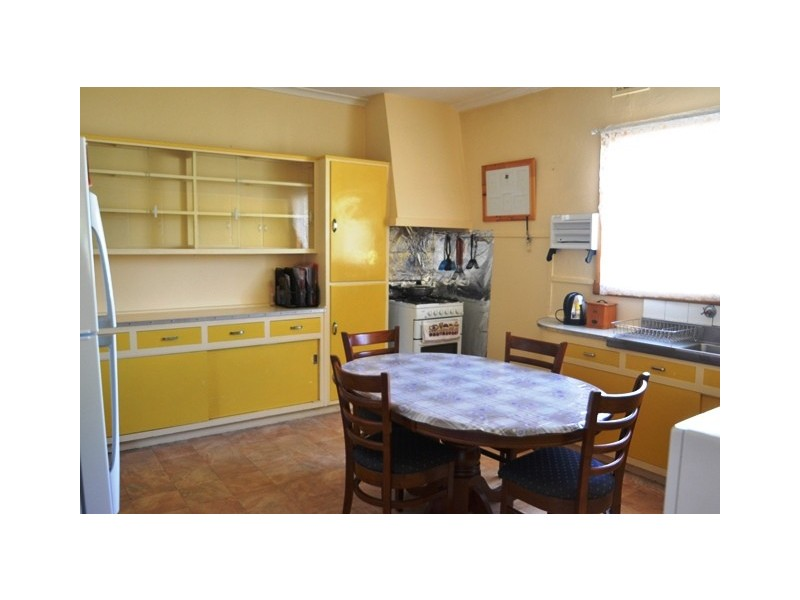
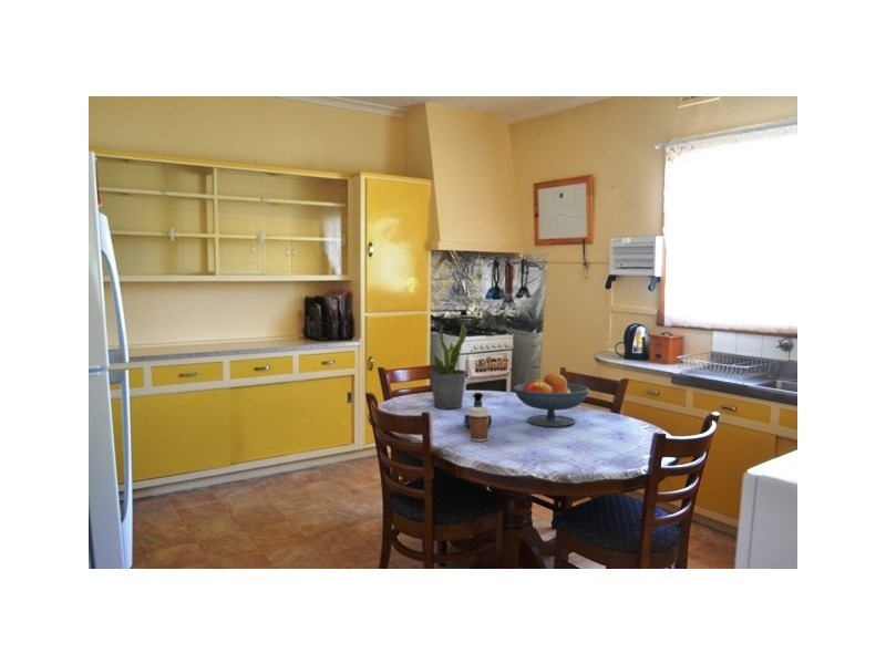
+ coffee cup [466,406,492,443]
+ tequila bottle [463,392,493,428]
+ fruit bowl [513,372,590,427]
+ potted plant [427,321,468,409]
